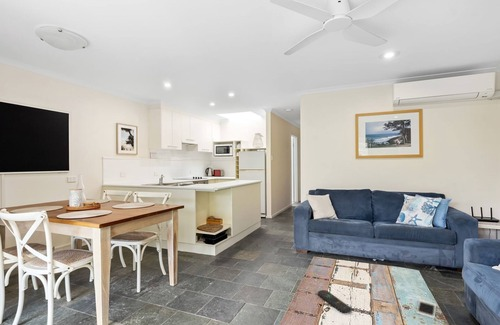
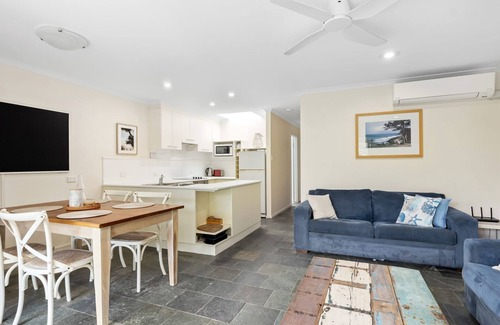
- remote control [317,289,352,314]
- cell phone [415,299,437,320]
